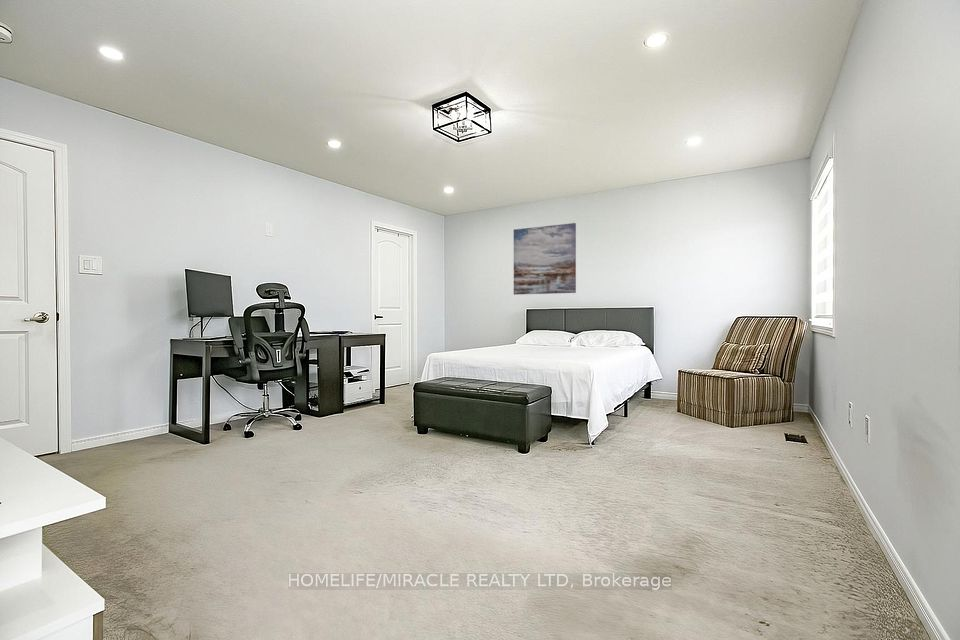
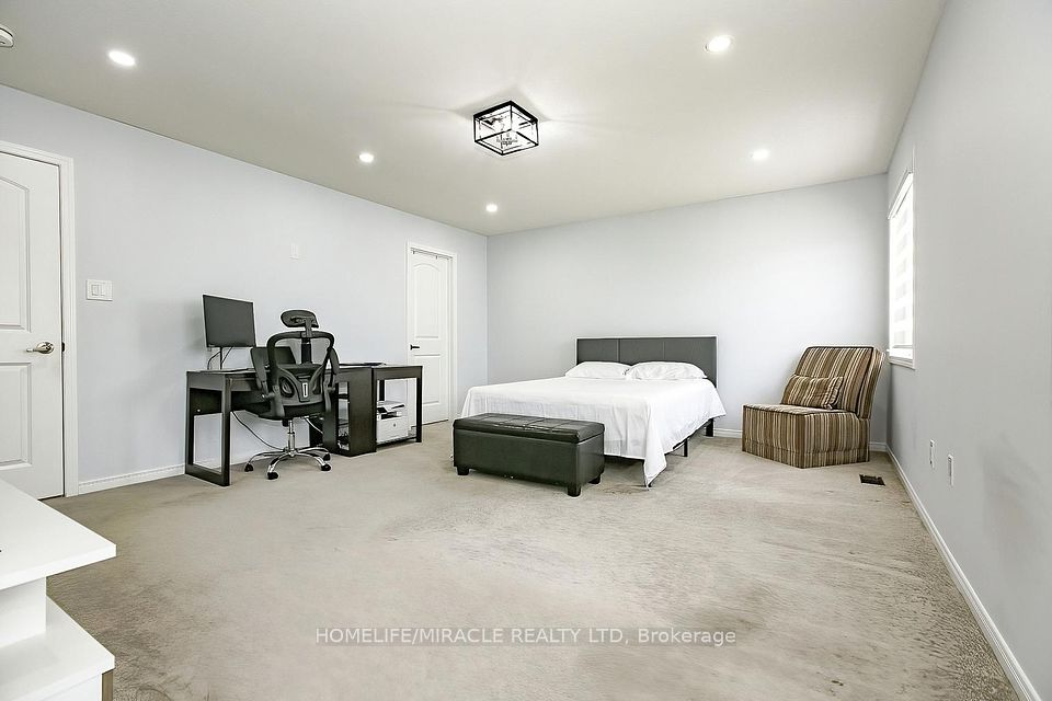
- wall art [513,222,577,296]
